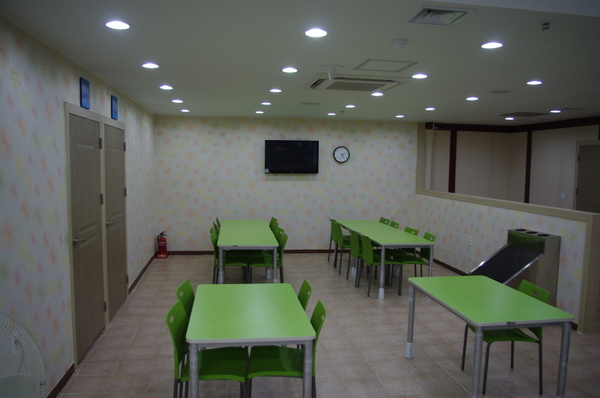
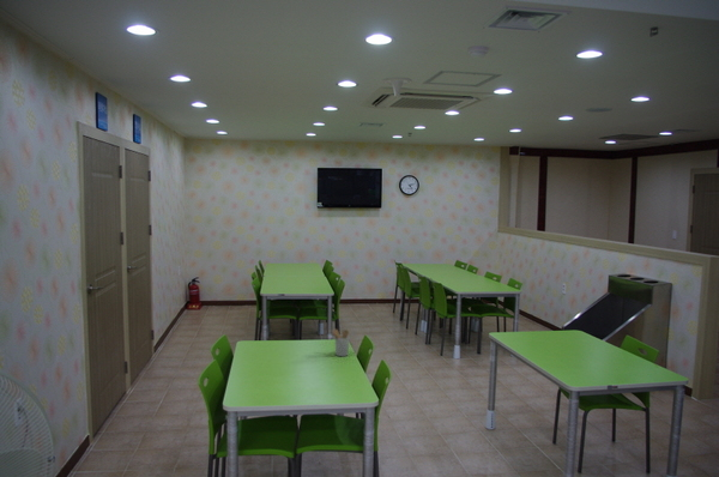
+ utensil holder [328,328,351,357]
